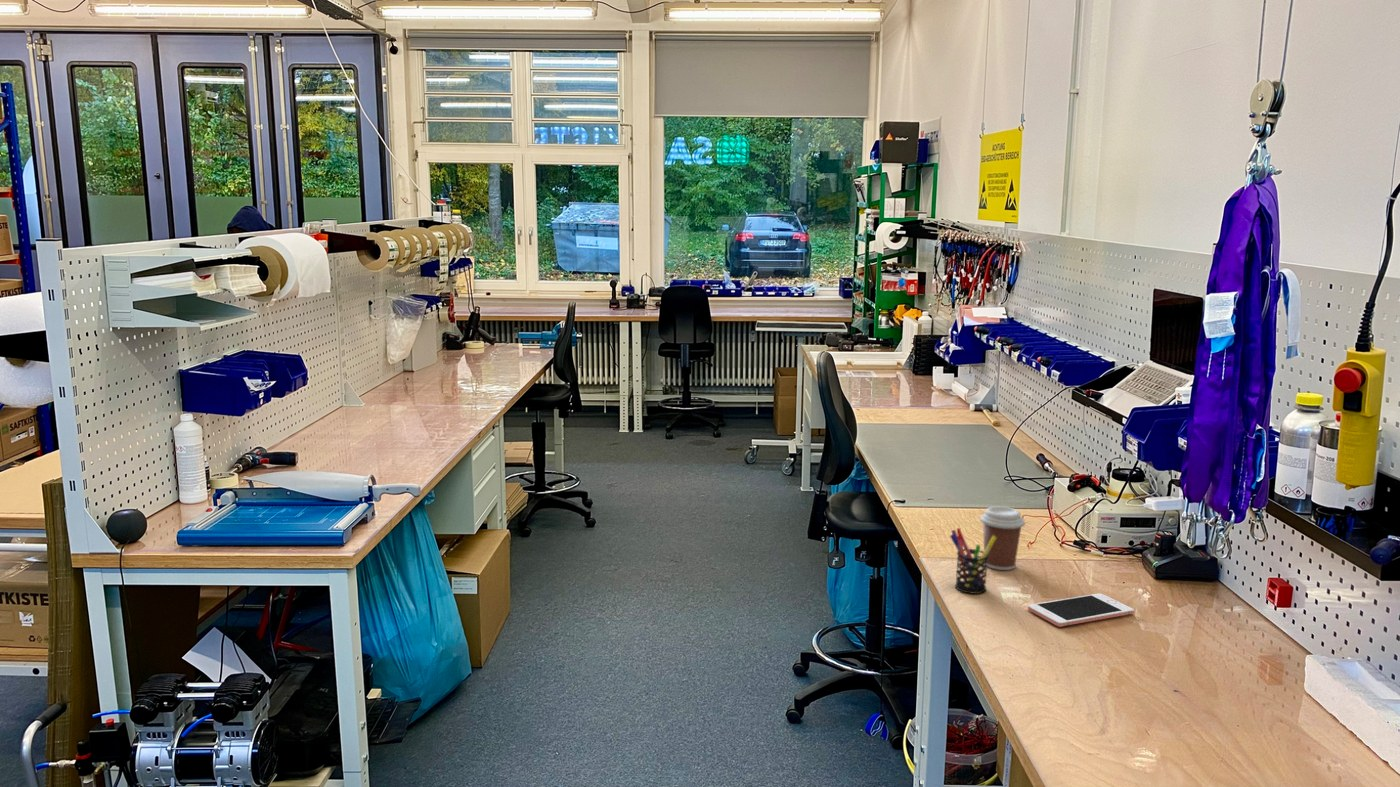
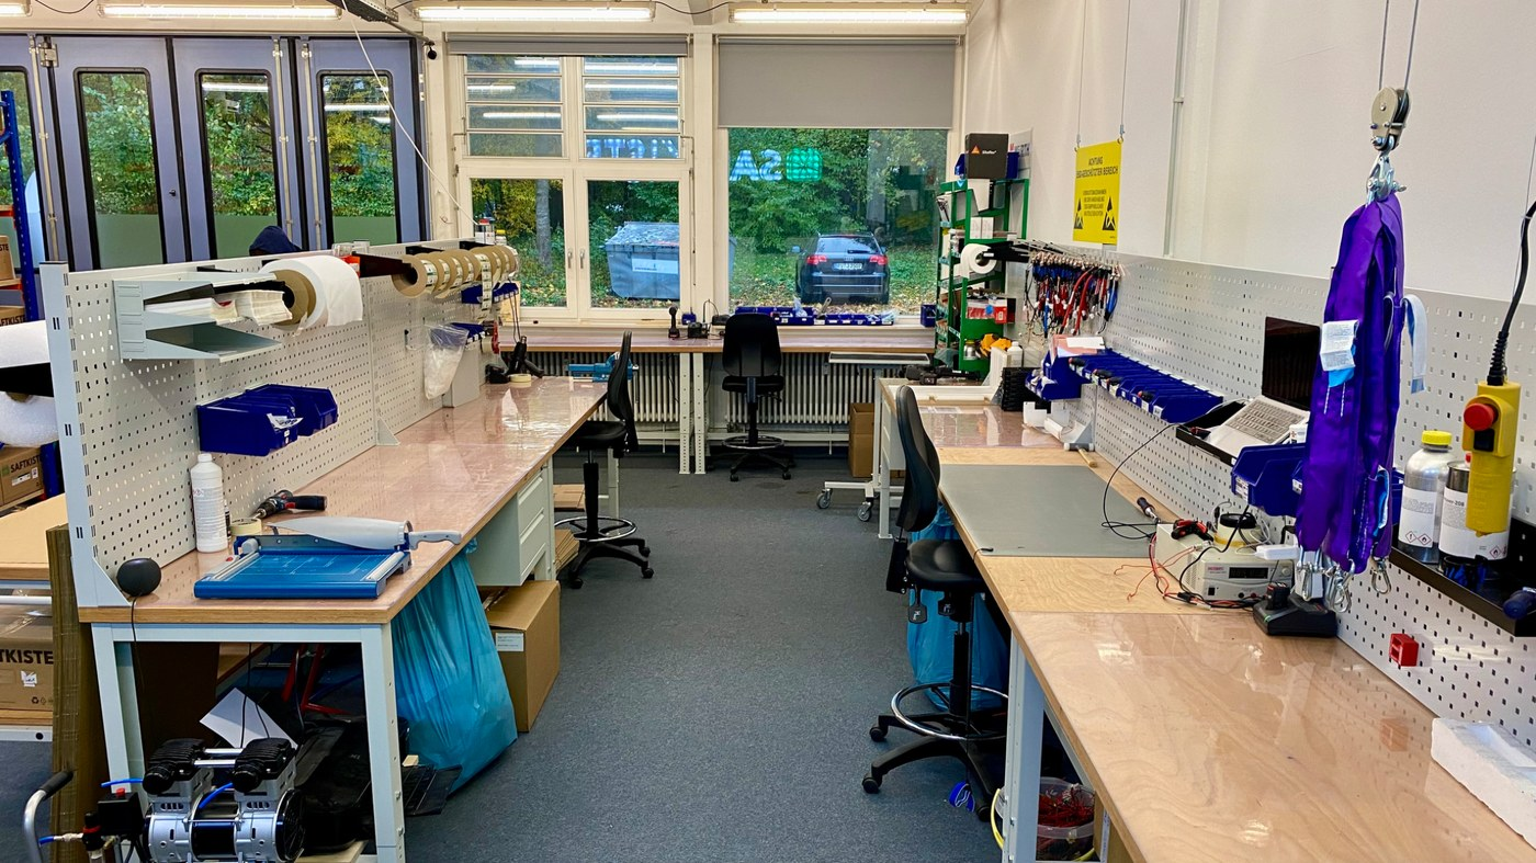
- coffee cup [979,505,1026,571]
- cell phone [1027,592,1135,628]
- pen holder [949,527,997,595]
